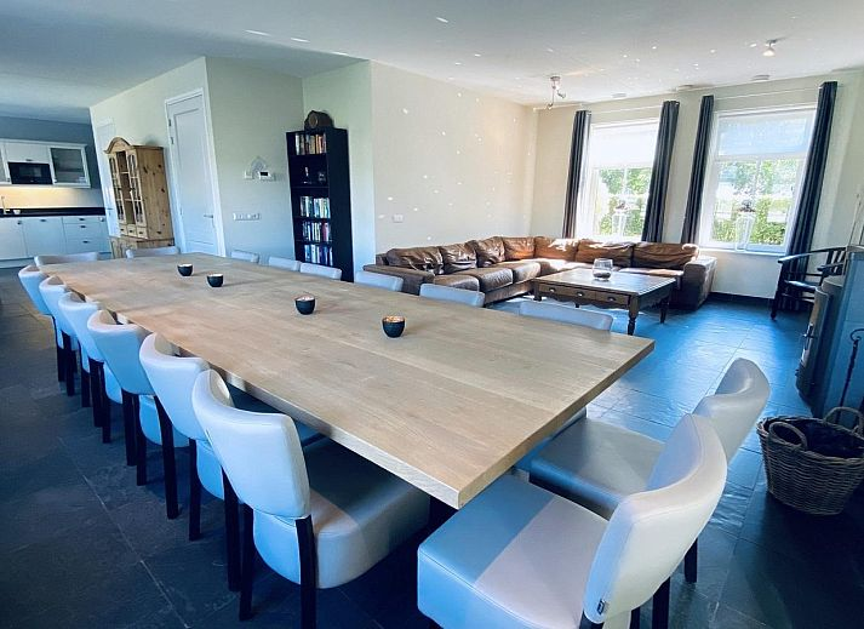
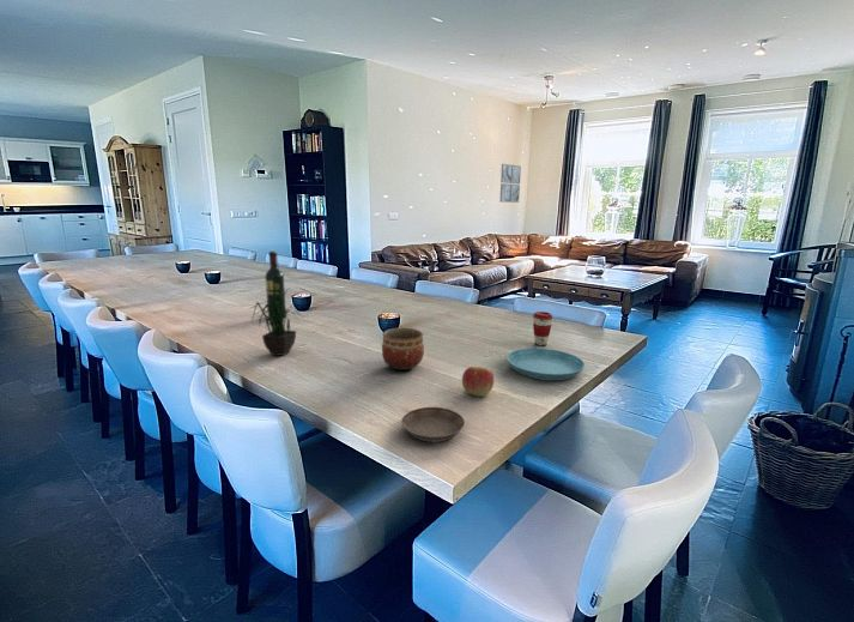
+ potted plant [248,262,303,357]
+ coffee cup [532,310,555,346]
+ saucer [505,348,586,381]
+ bowl [381,327,425,372]
+ wall art [498,163,522,204]
+ wine bottle [264,250,287,319]
+ apple [461,366,496,398]
+ saucer [401,406,466,443]
